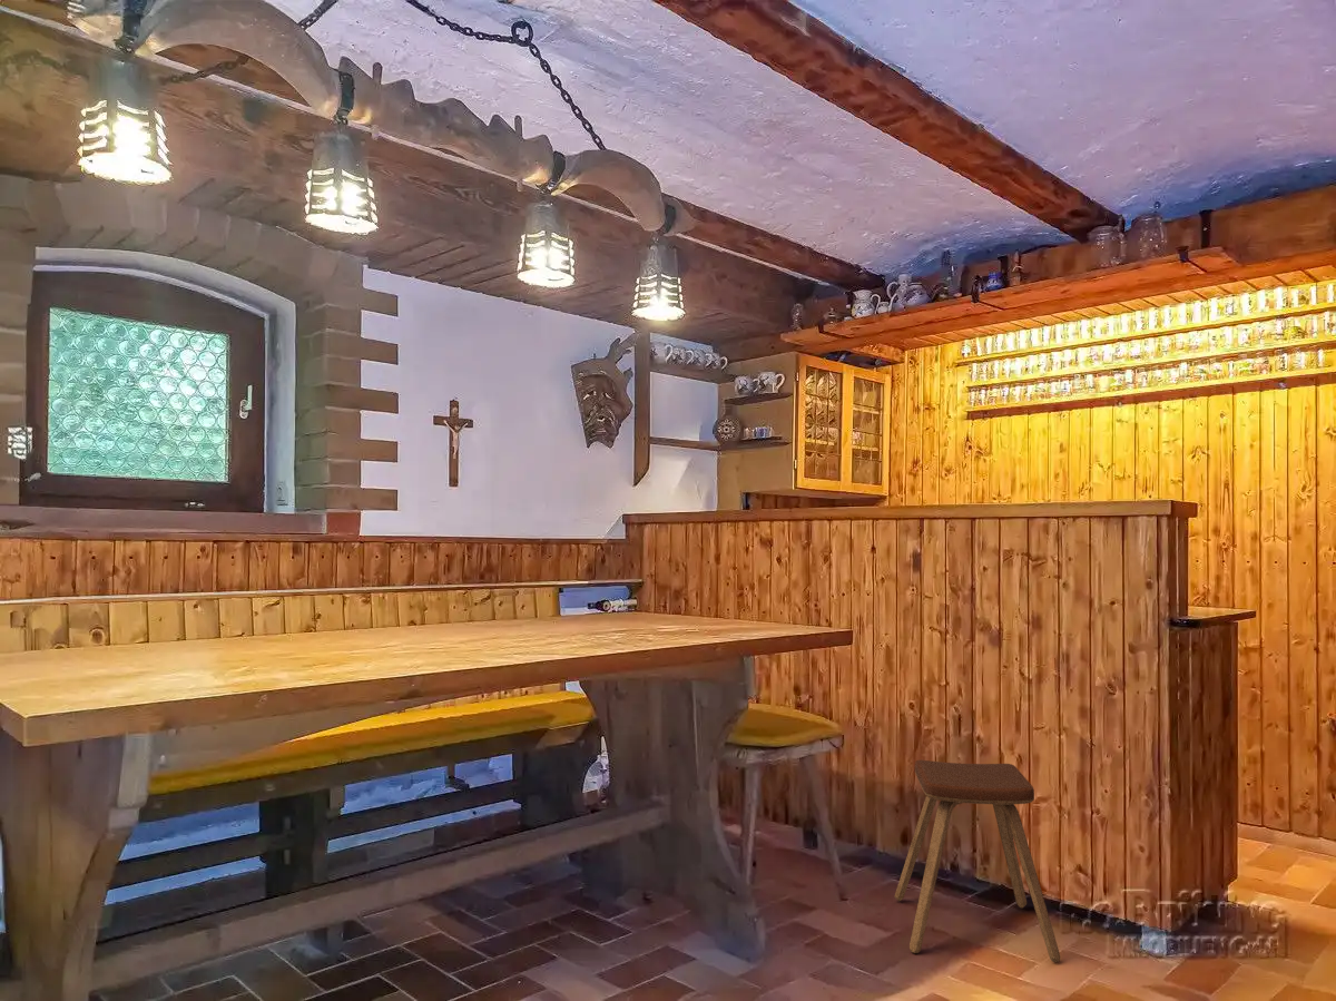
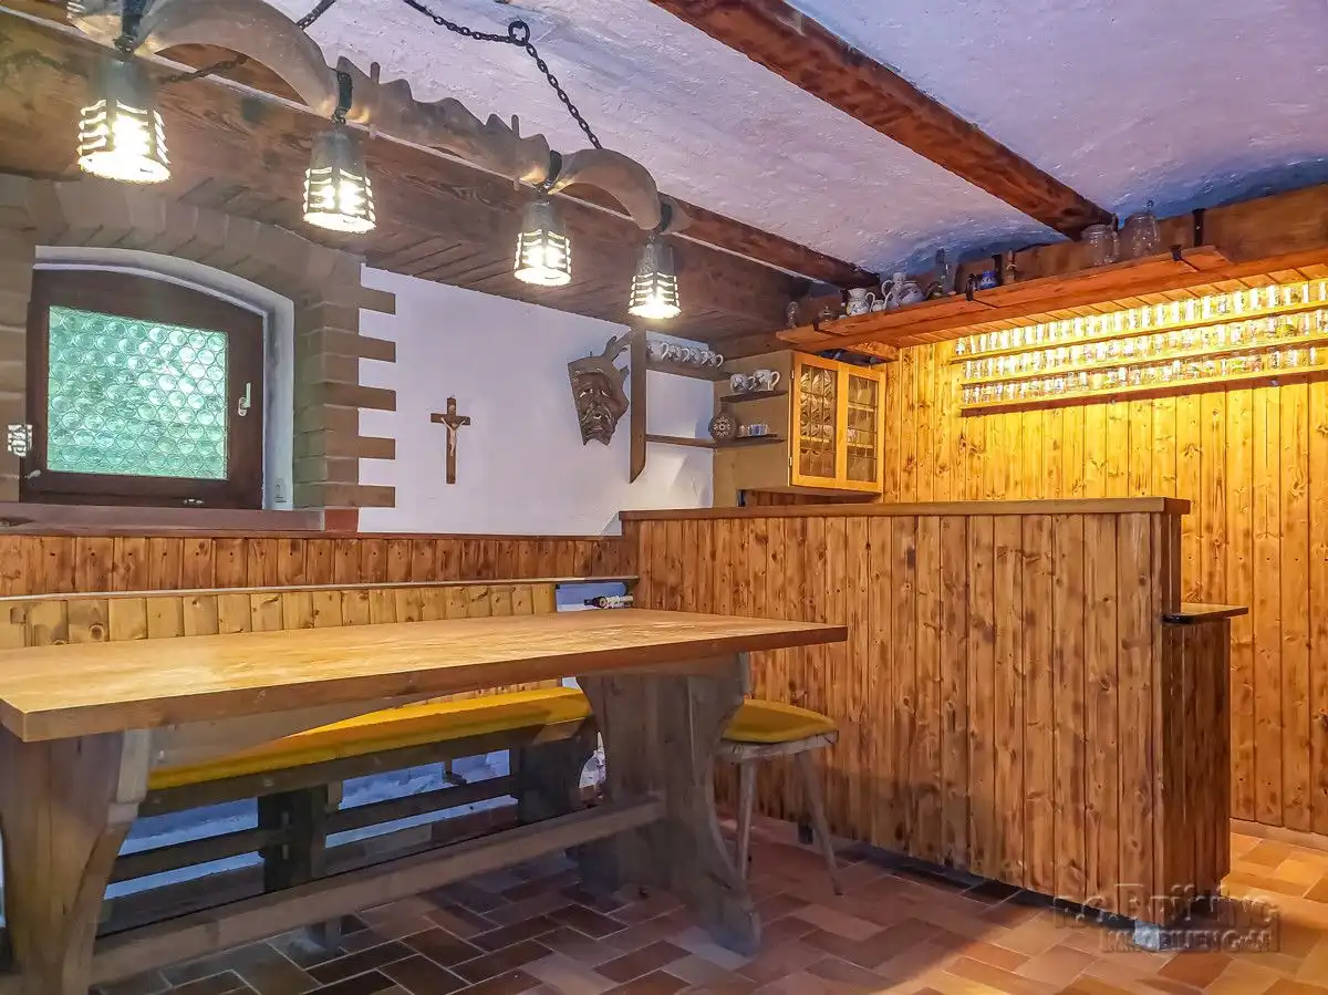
- music stool [894,759,1061,963]
